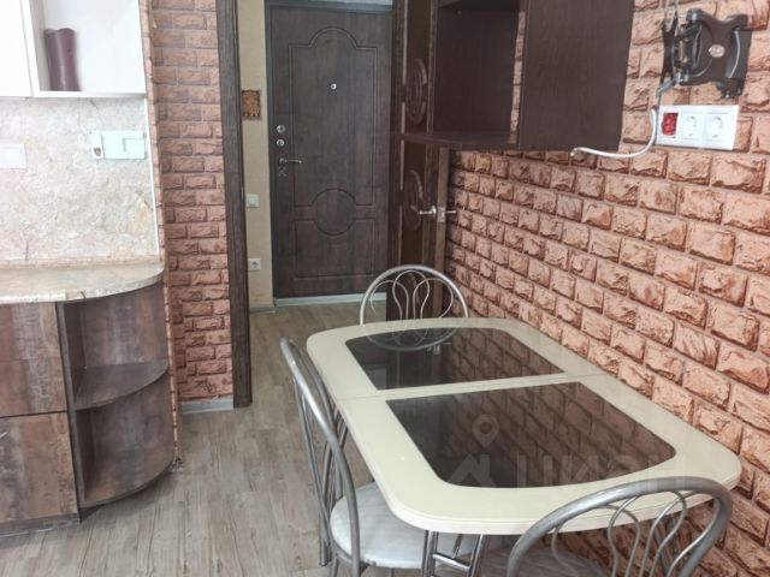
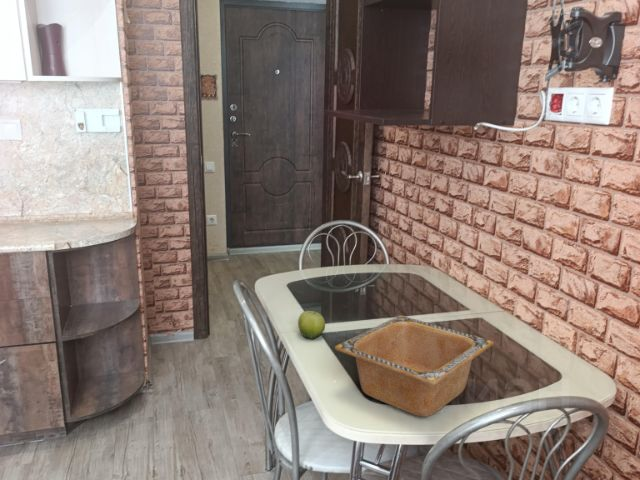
+ serving bowl [334,314,495,418]
+ fruit [297,309,326,340]
